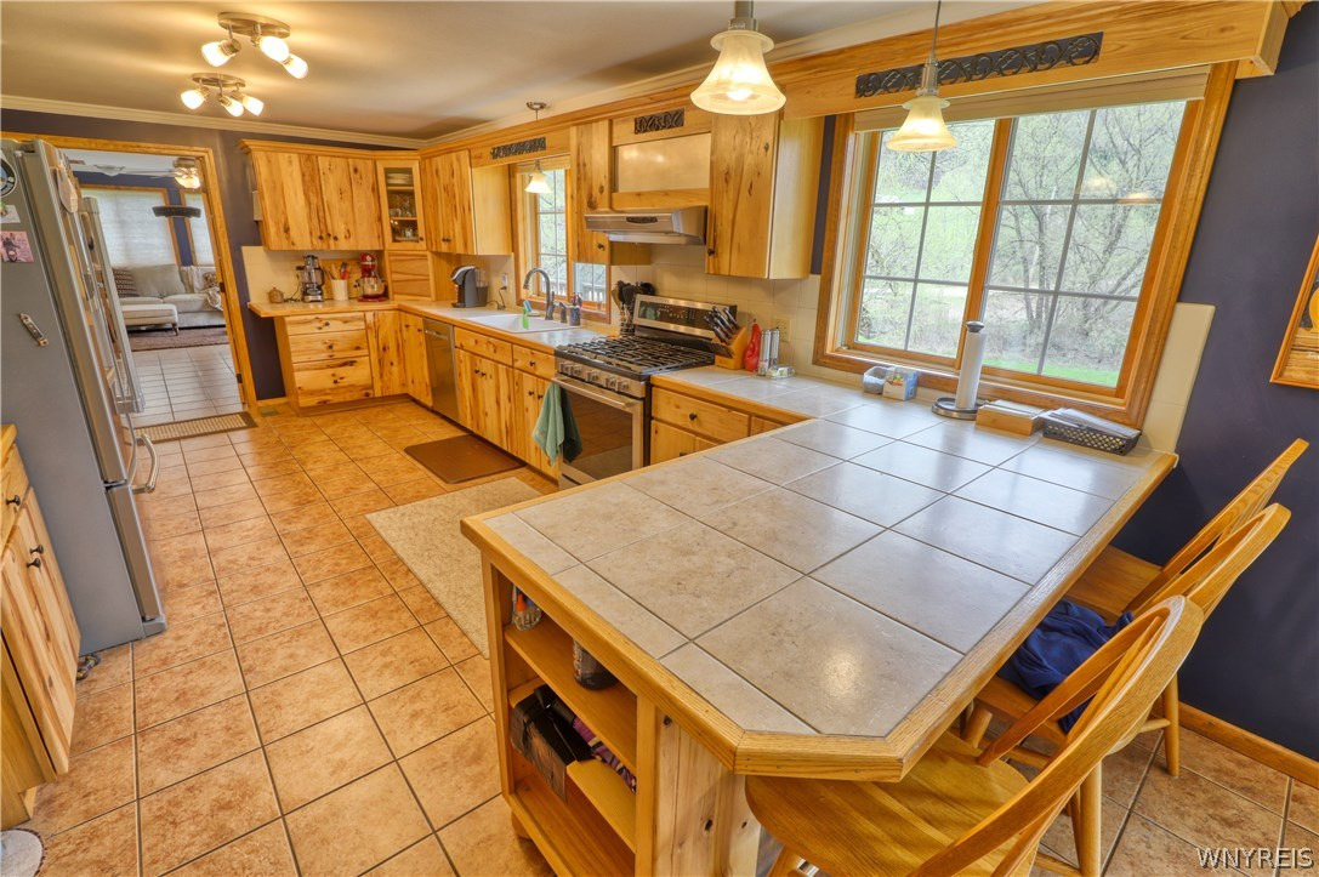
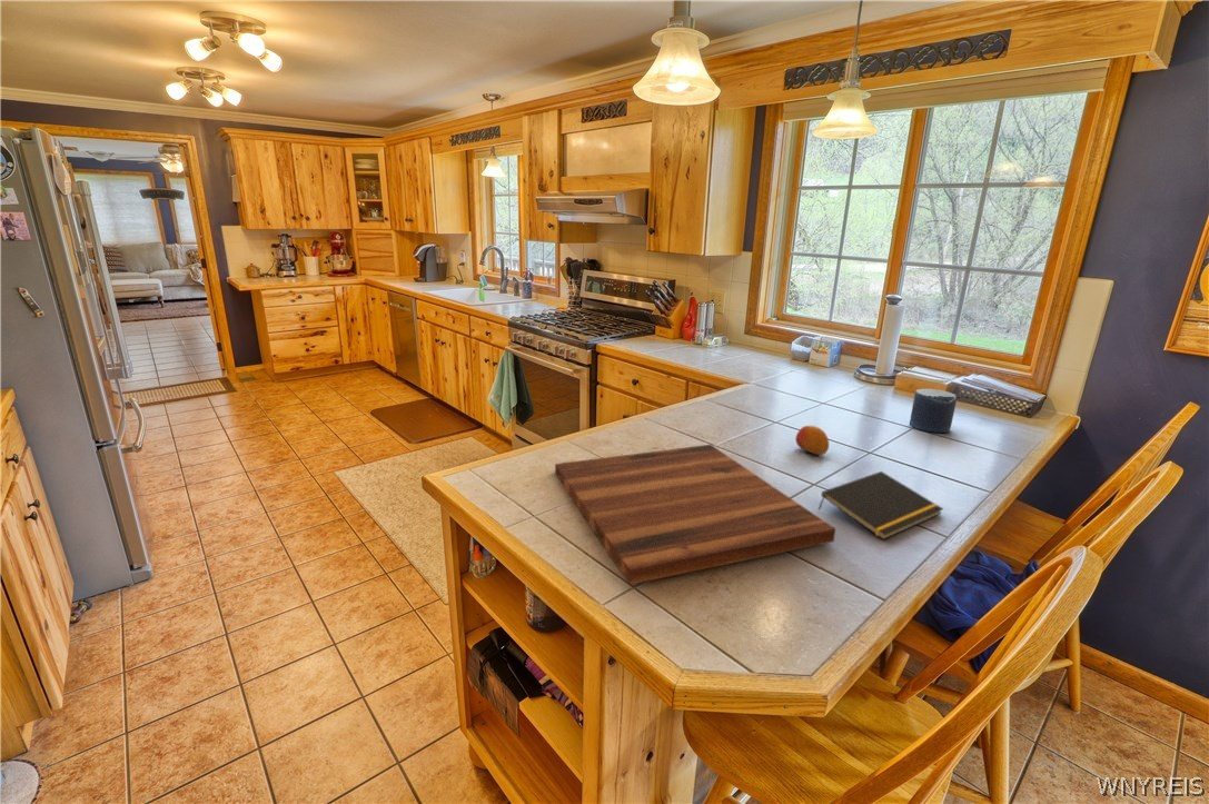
+ notepad [817,470,944,540]
+ fruit [794,425,830,456]
+ cutting board [554,444,836,586]
+ candle [909,388,958,434]
